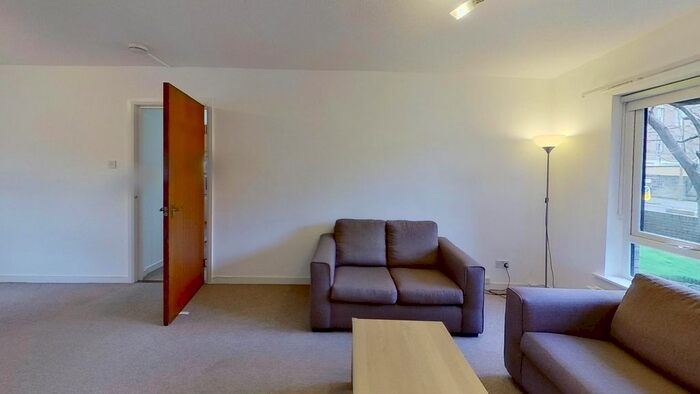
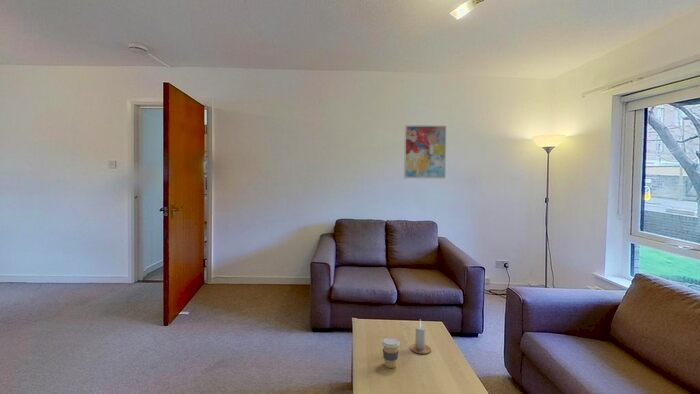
+ wall art [403,124,447,180]
+ coffee cup [381,337,401,369]
+ candle [409,319,432,355]
